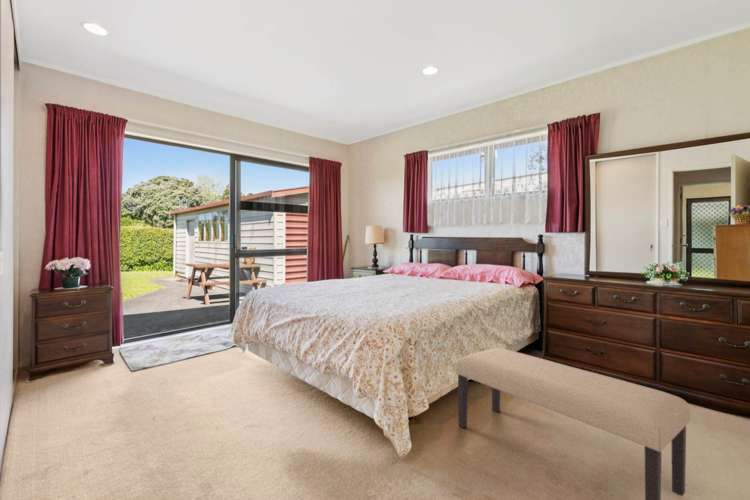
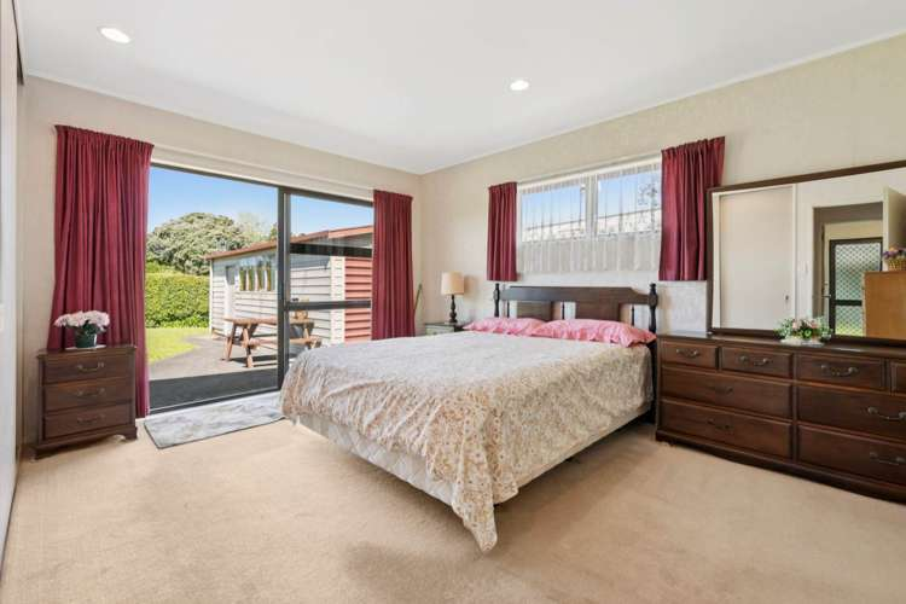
- bench [454,347,691,500]
